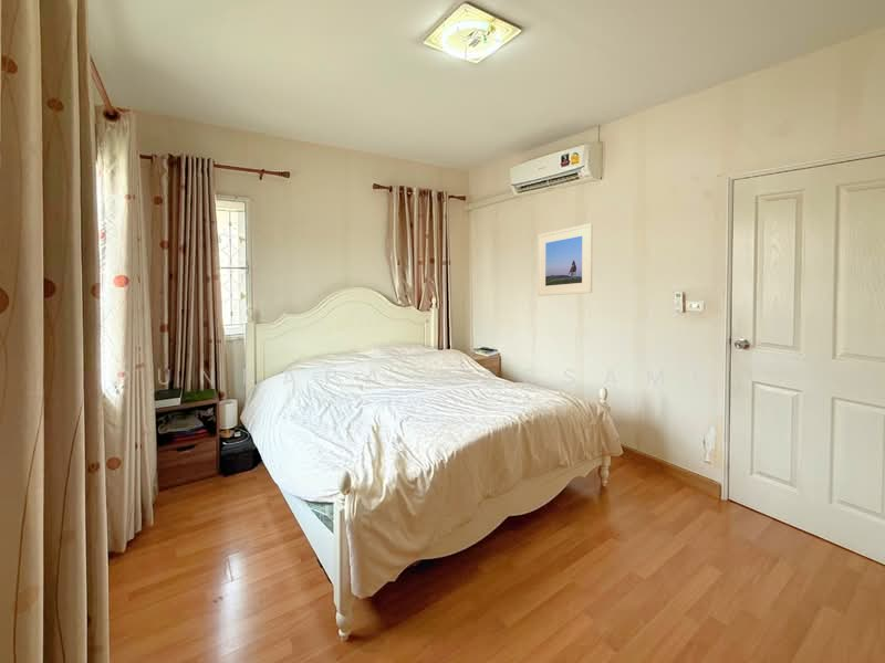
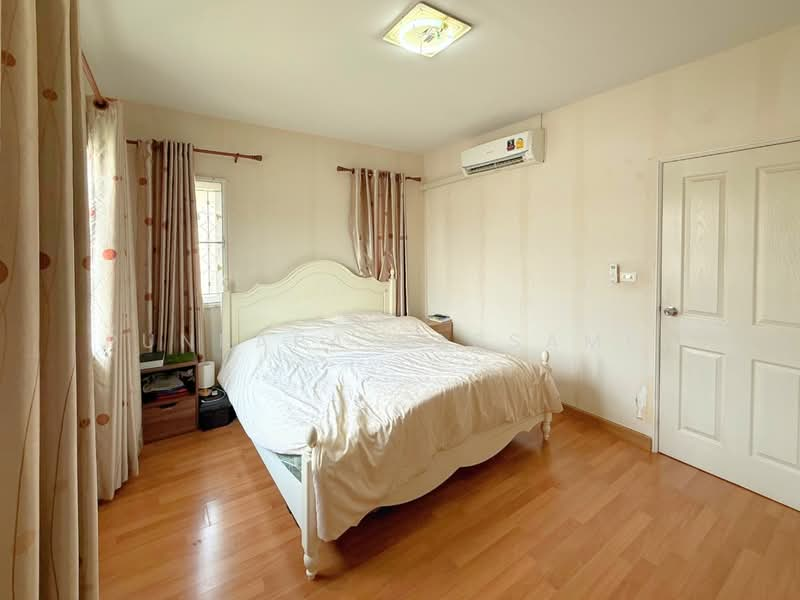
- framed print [537,222,594,297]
